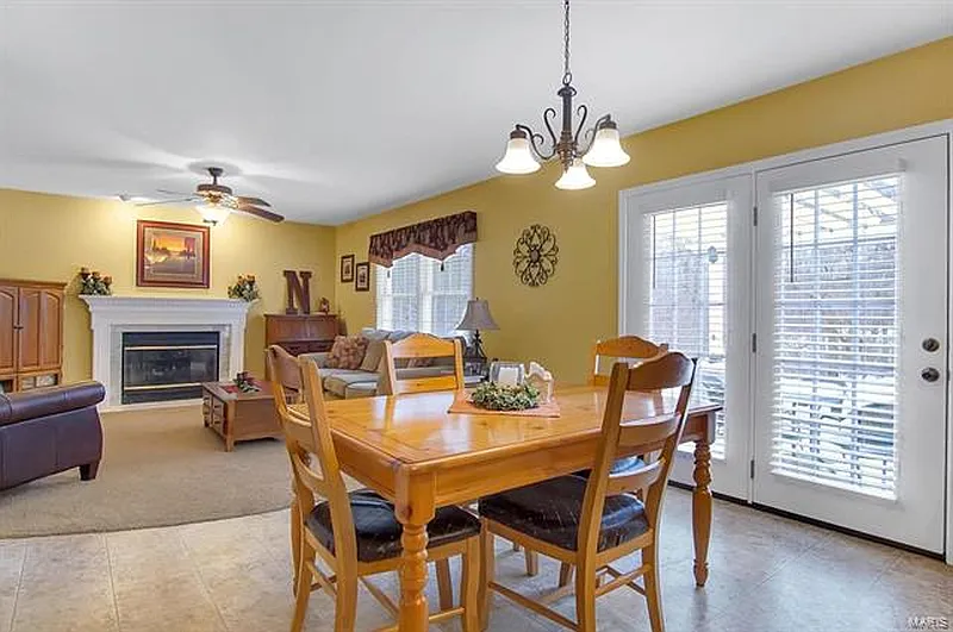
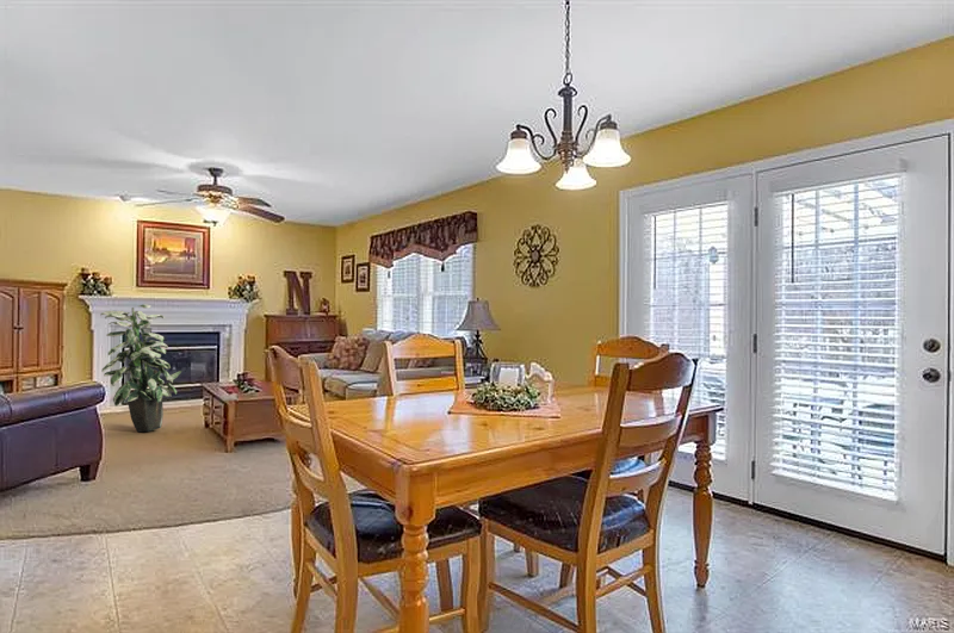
+ indoor plant [99,303,182,433]
